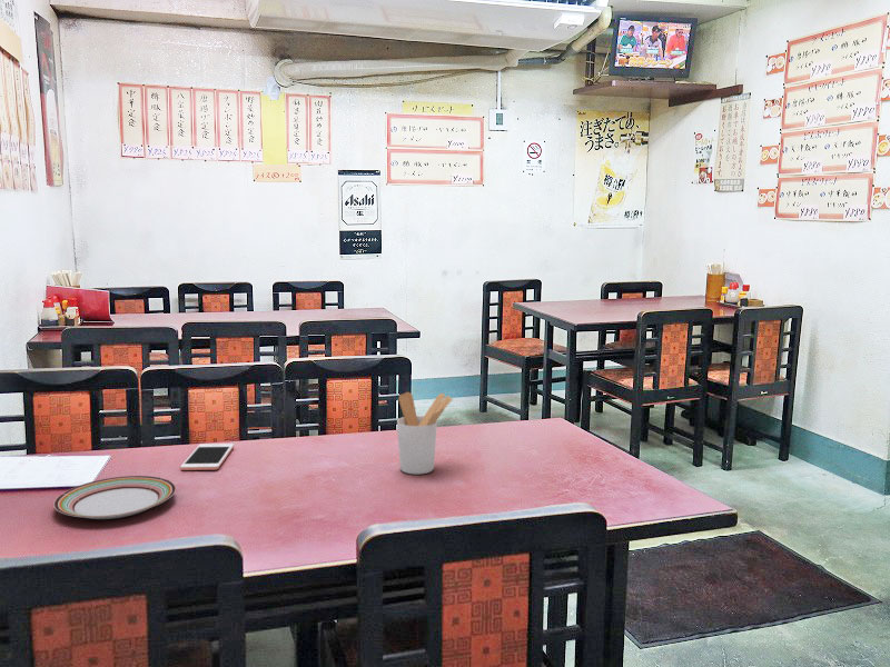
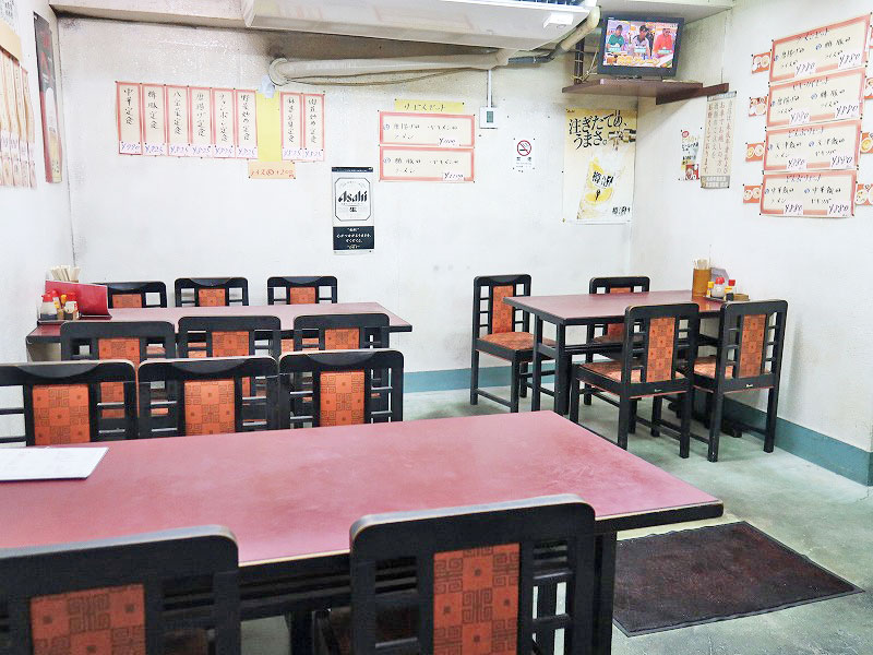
- utensil holder [396,391,454,476]
- plate [52,475,177,520]
- cell phone [179,442,235,471]
